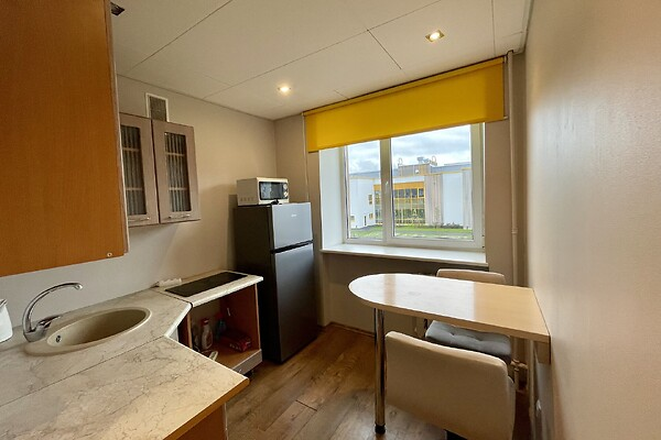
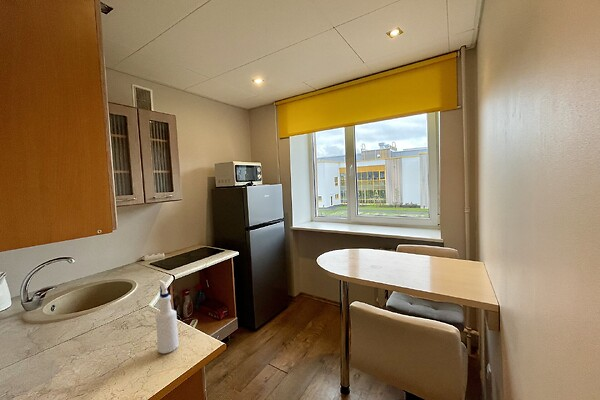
+ spray bottle [155,279,179,354]
